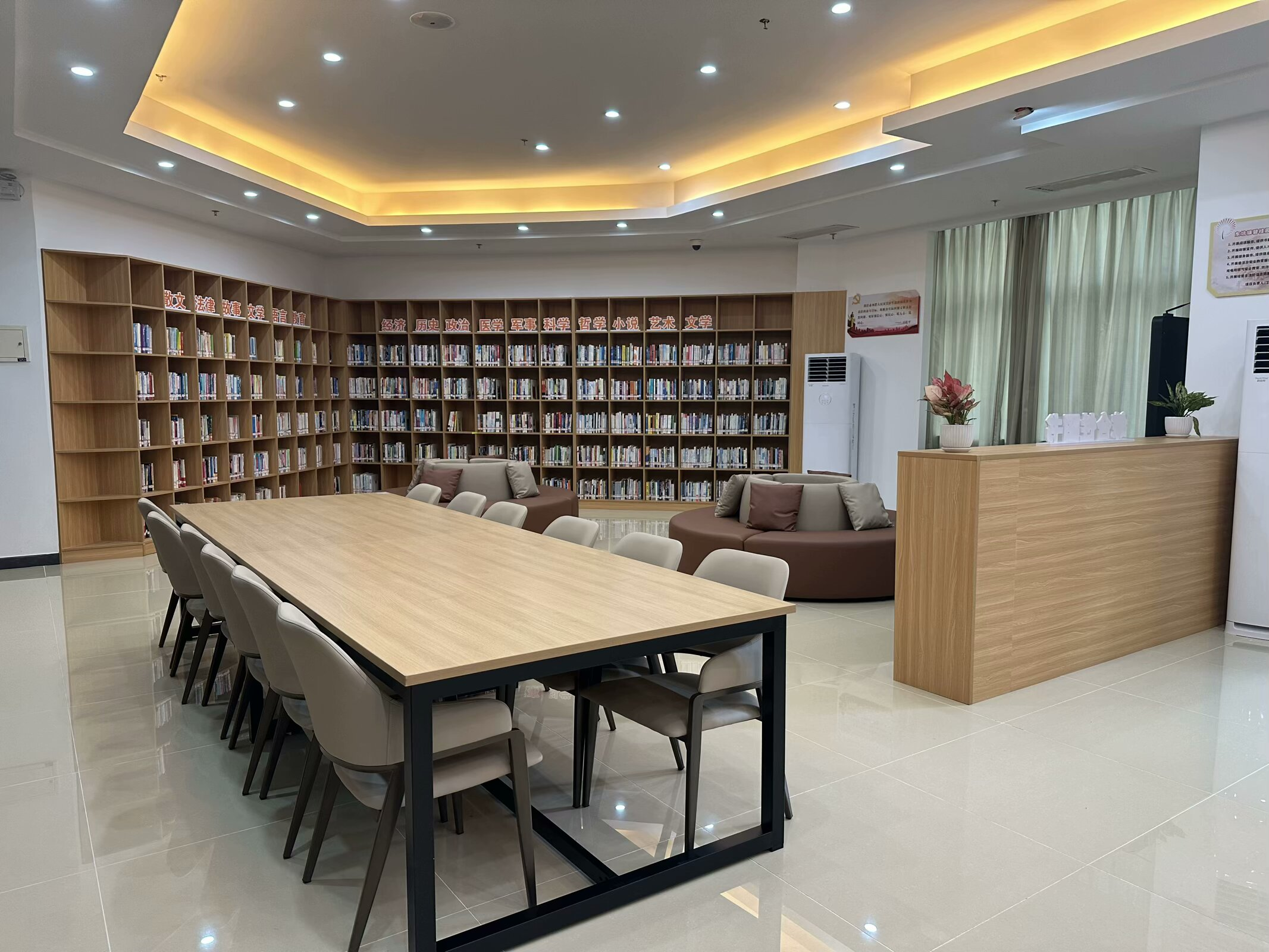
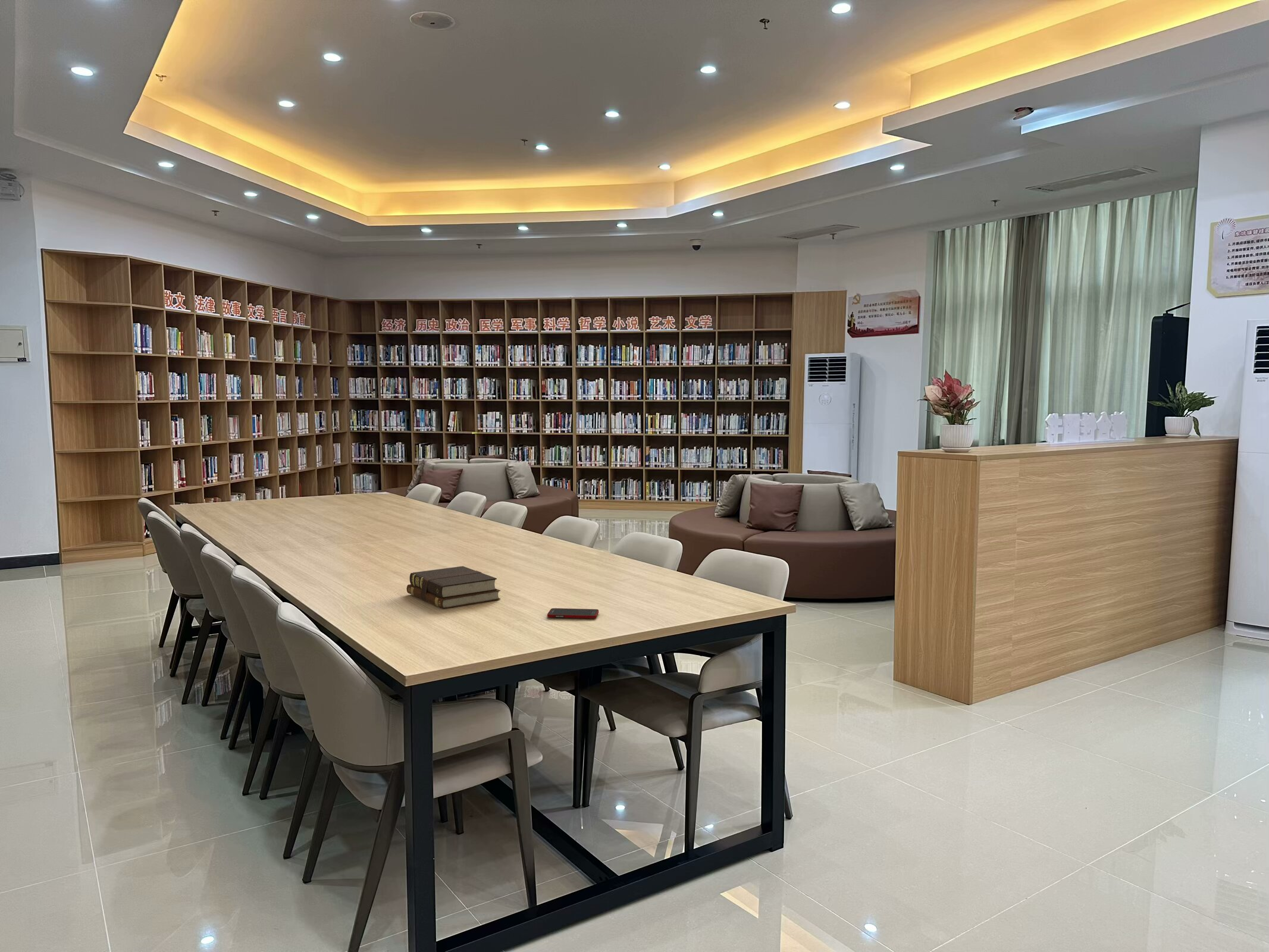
+ bible [406,566,501,609]
+ cell phone [547,607,599,619]
